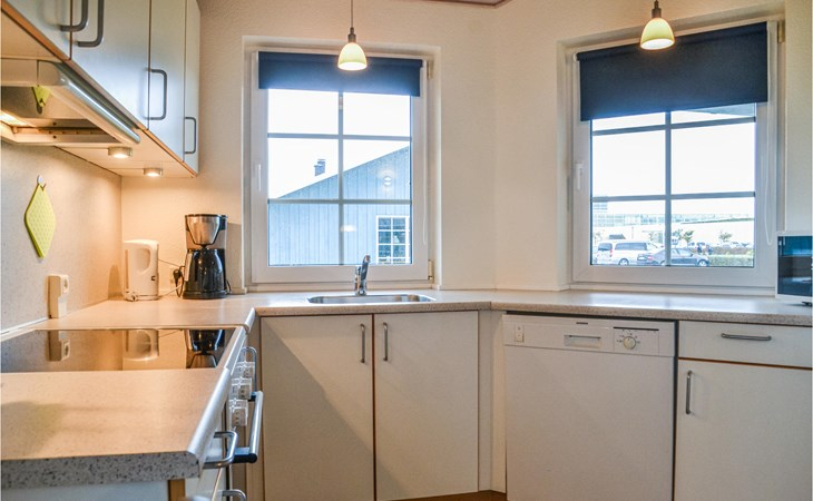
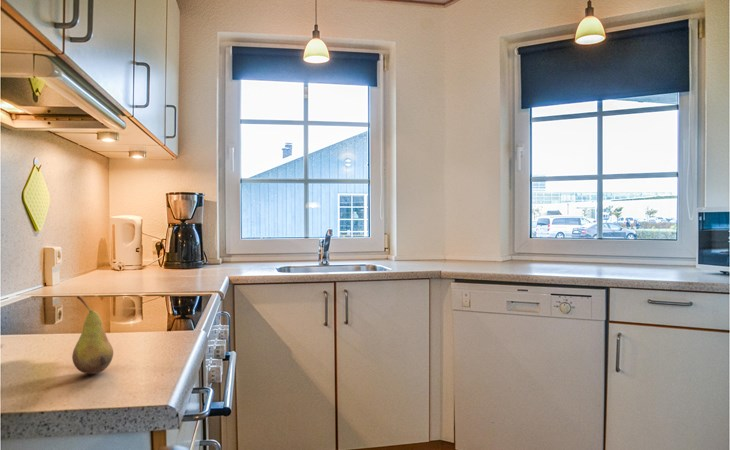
+ fruit [71,295,114,375]
